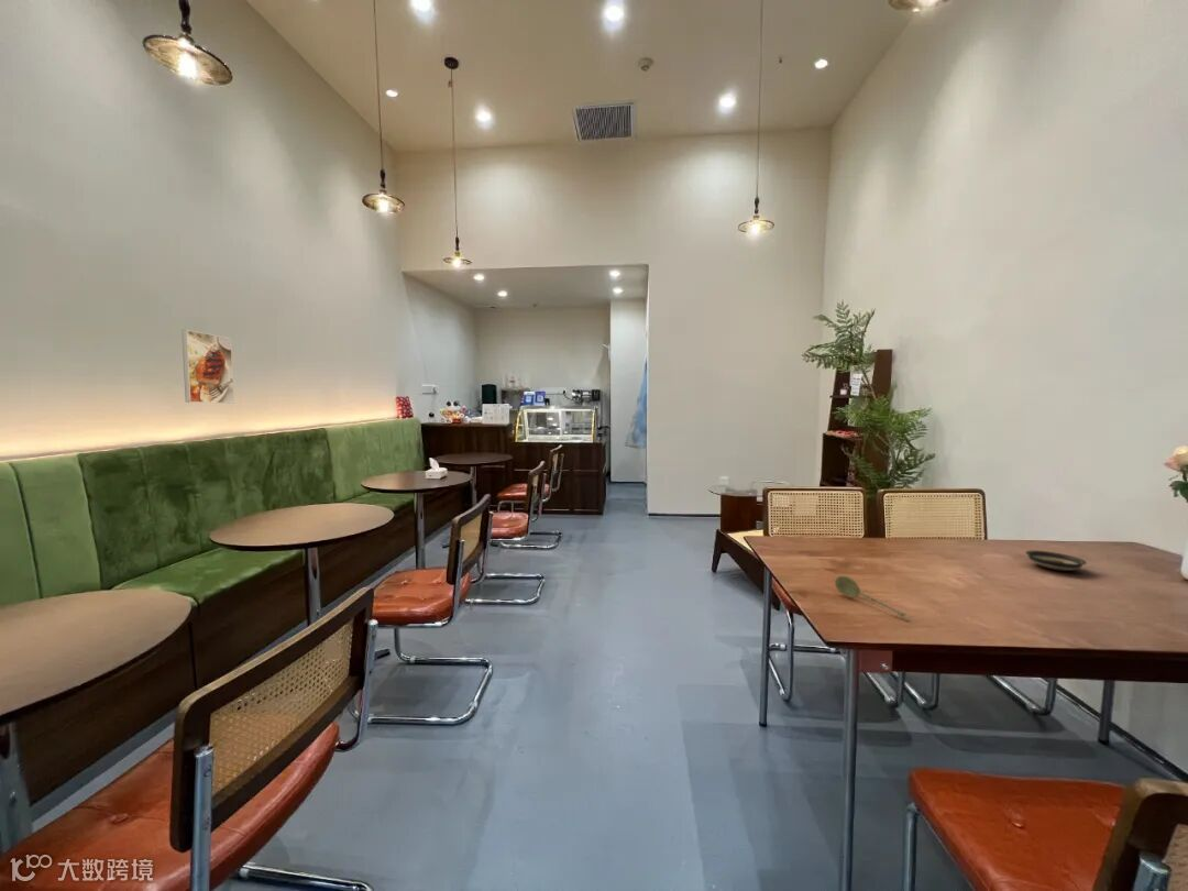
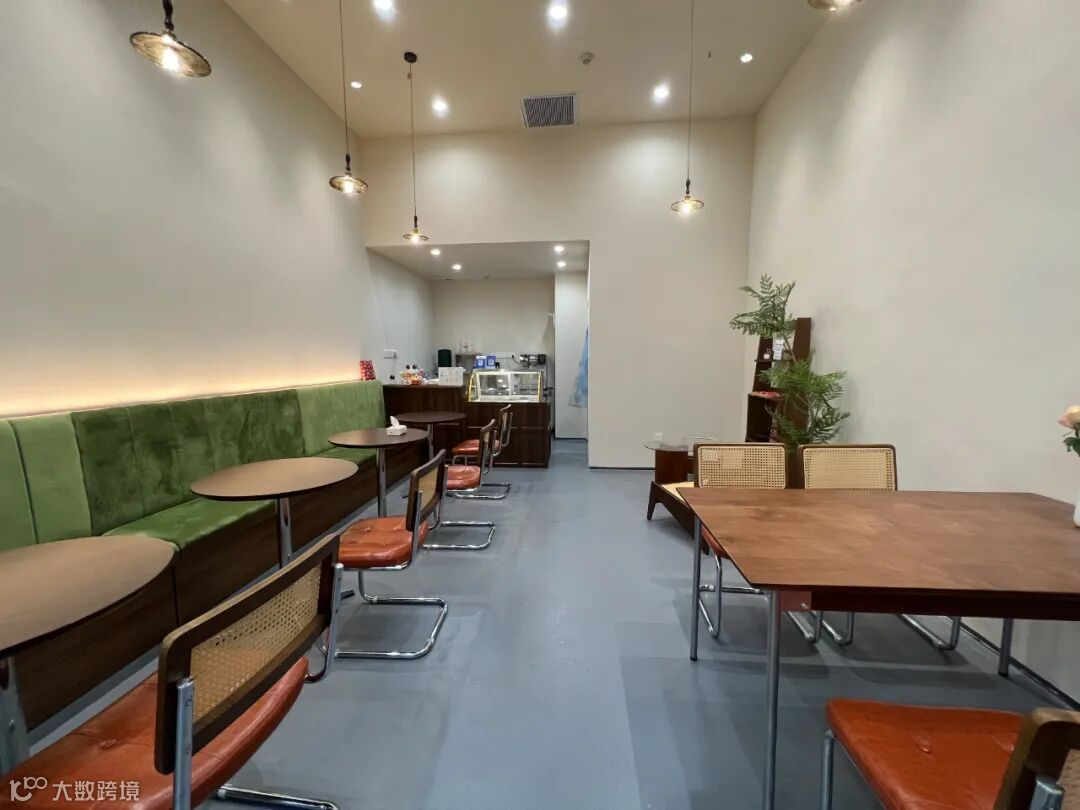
- soupspoon [834,575,908,619]
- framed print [182,329,235,405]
- saucer [1024,550,1088,572]
